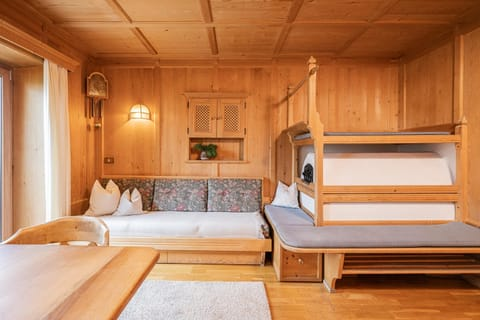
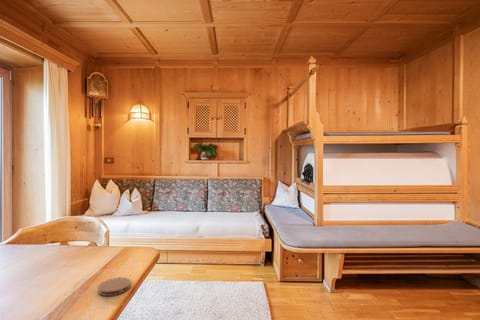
+ coaster [97,277,132,297]
